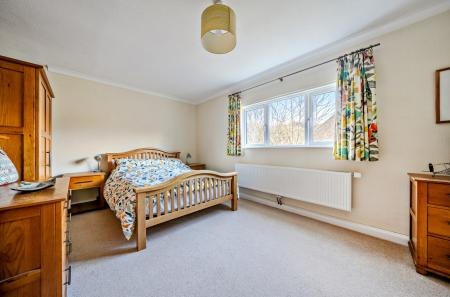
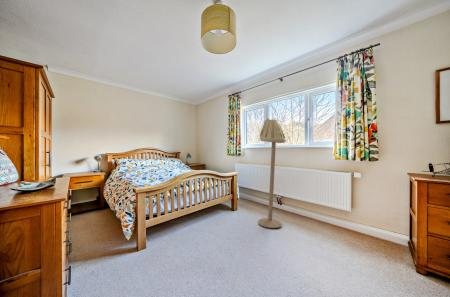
+ floor lamp [257,117,287,229]
